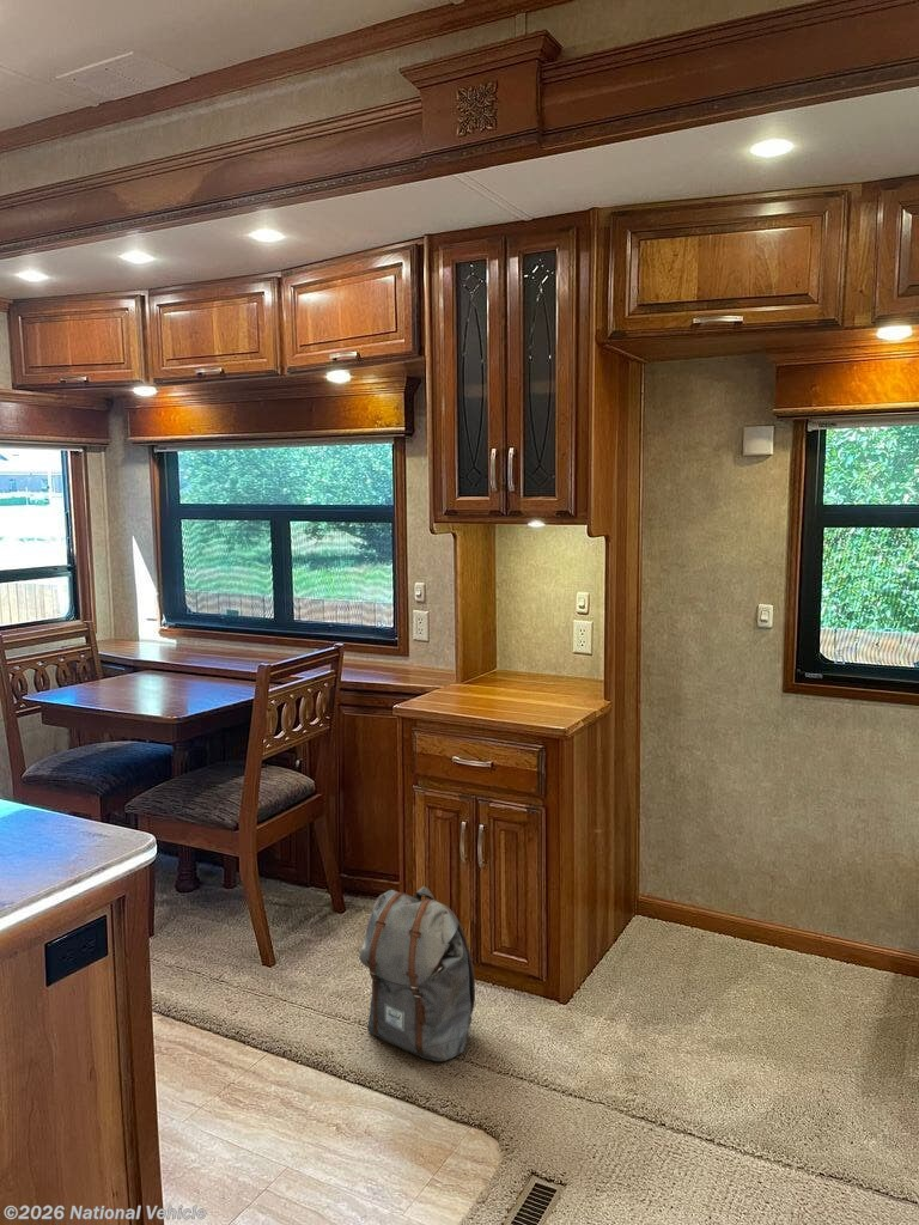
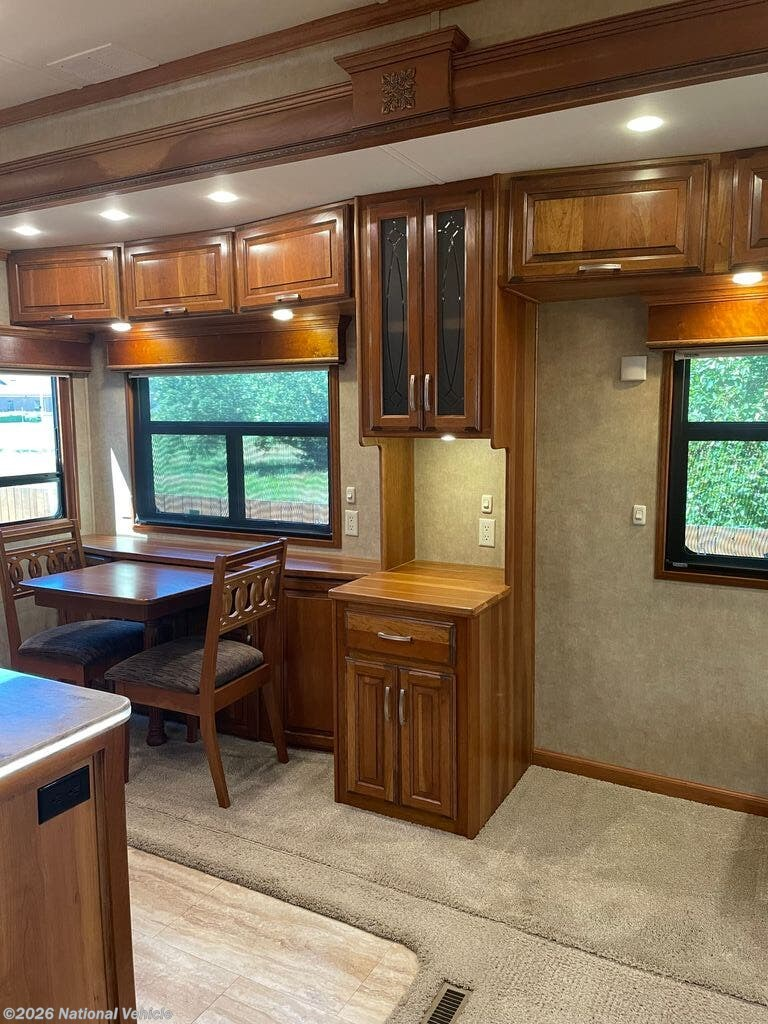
- backpack [359,885,476,1062]
